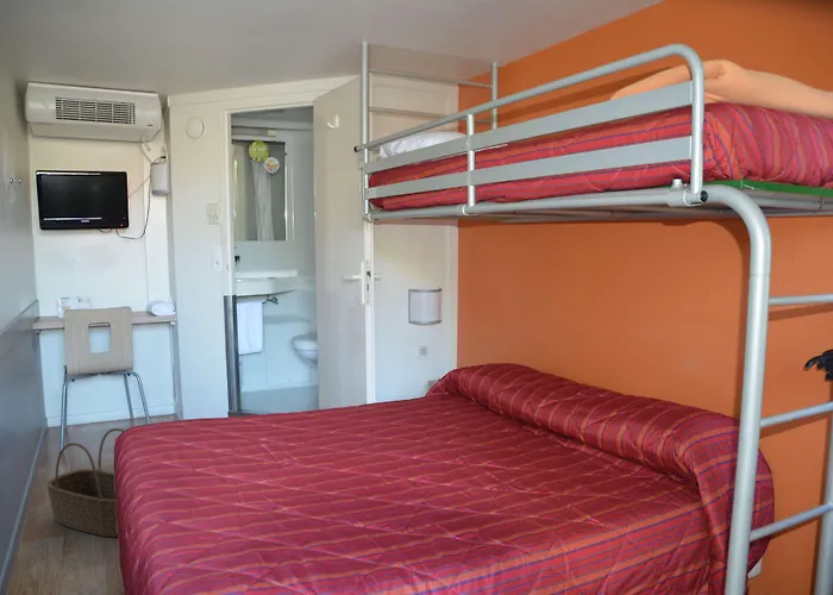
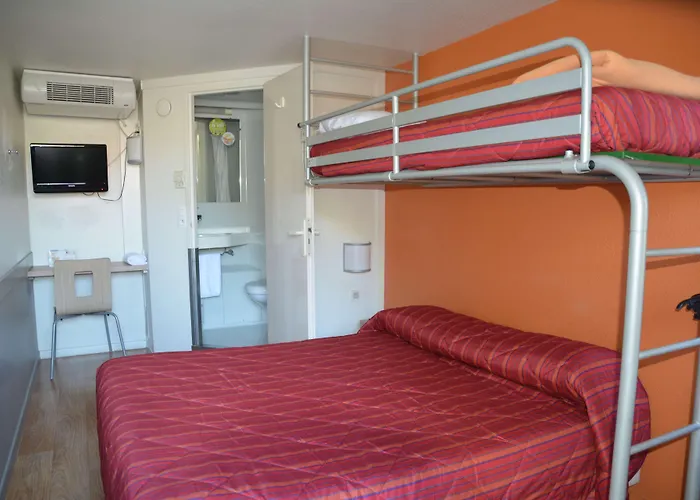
- basket [45,427,125,538]
